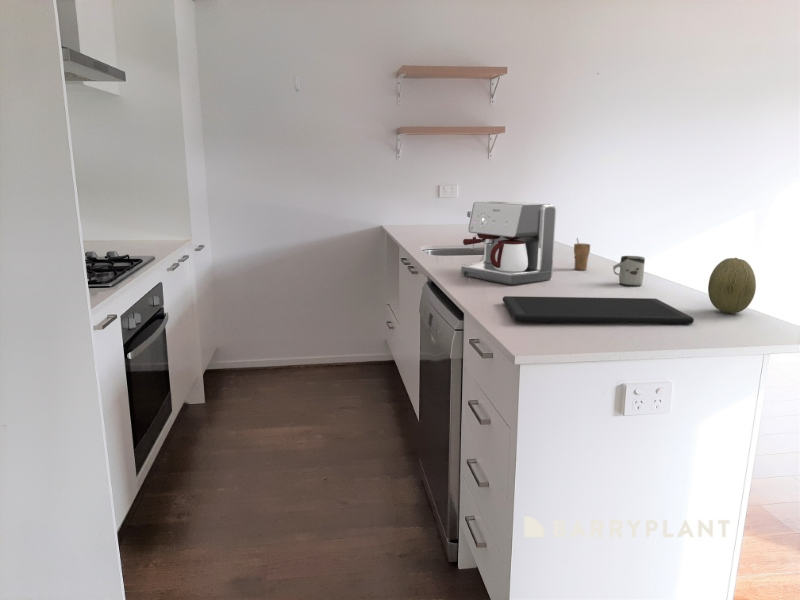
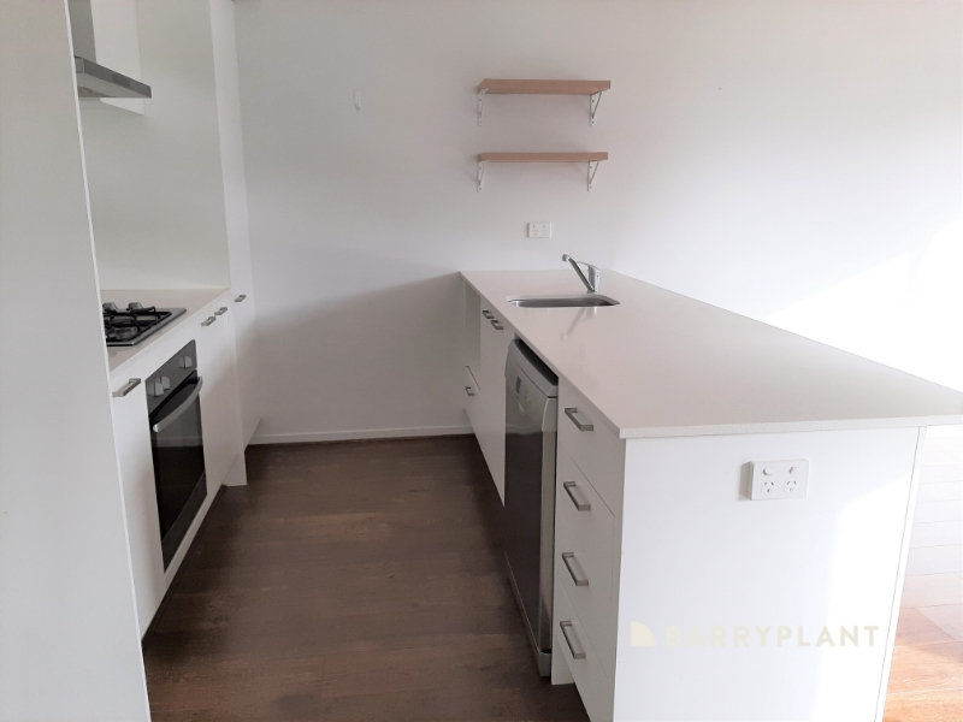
- cup [573,237,591,271]
- coffee maker [460,200,557,286]
- cup [612,255,646,287]
- fruit [707,257,757,314]
- cutting board [502,295,695,325]
